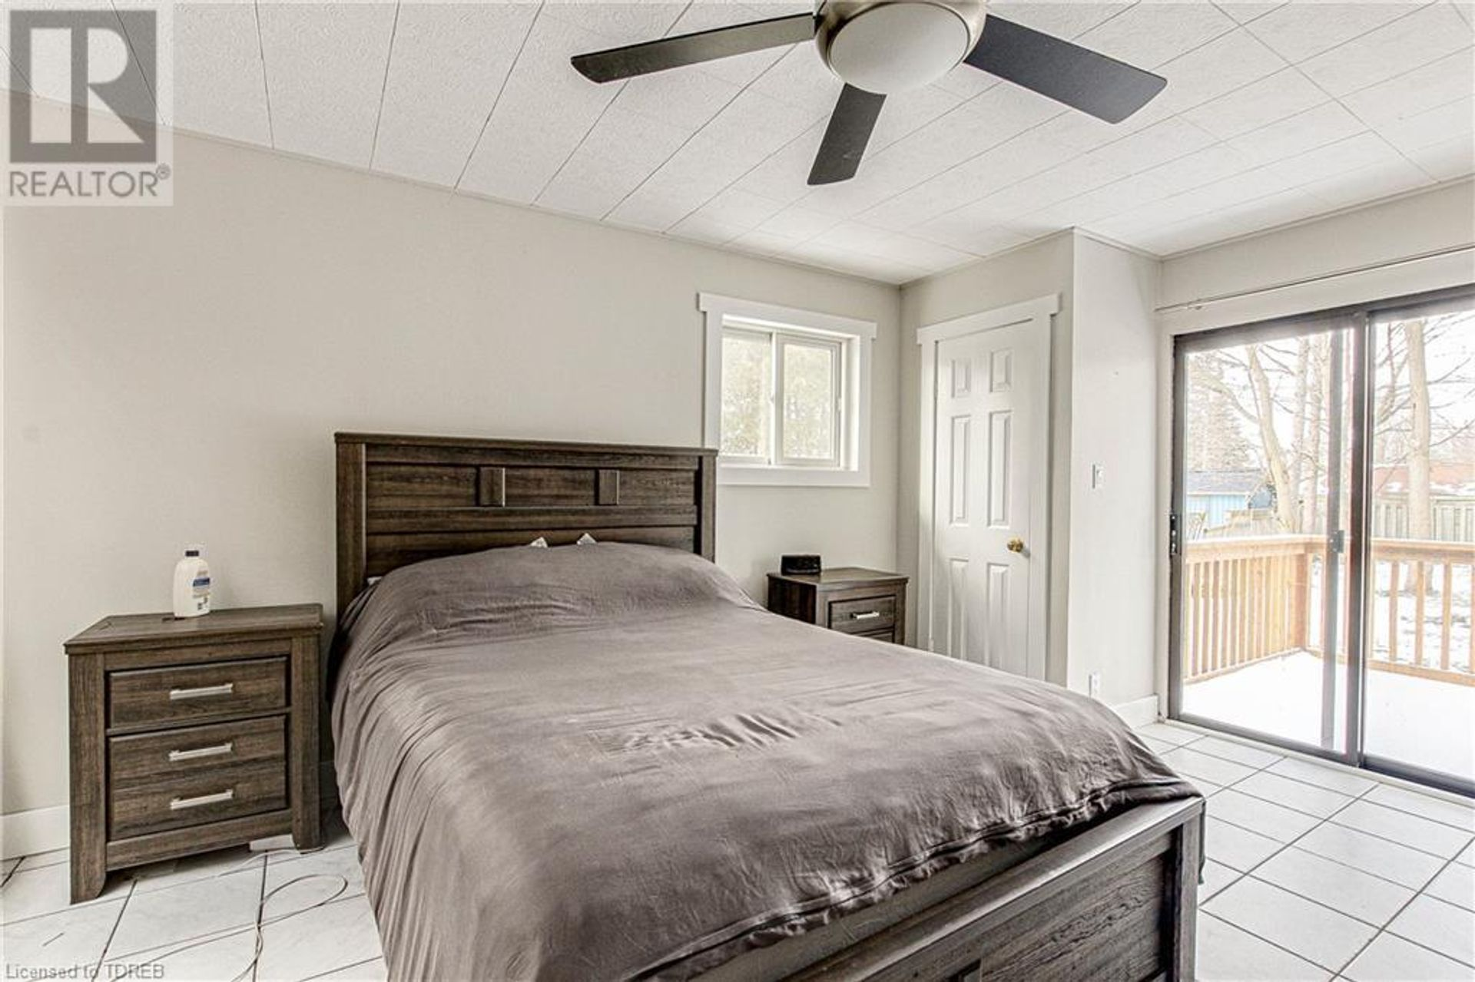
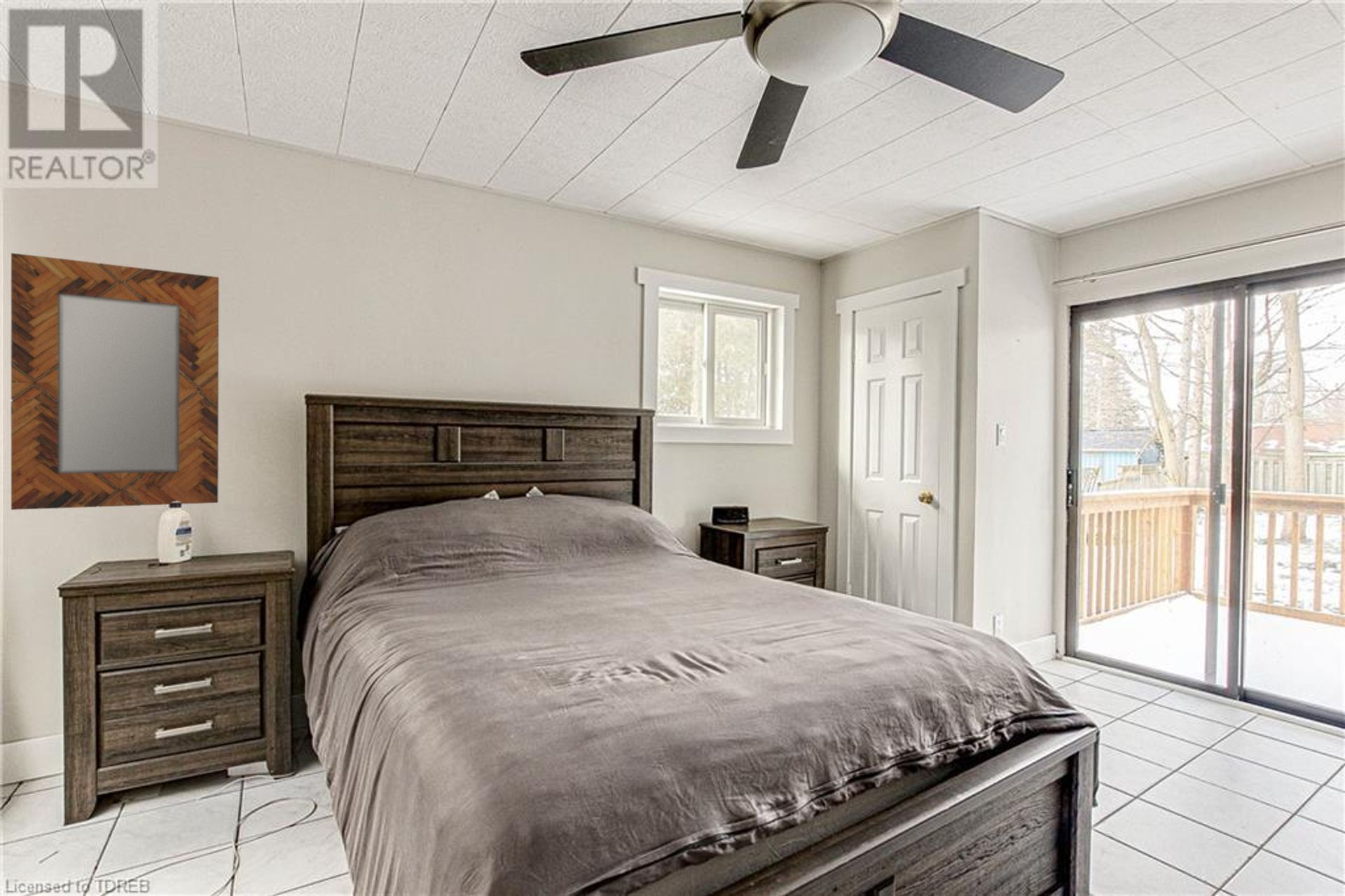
+ home mirror [11,252,219,511]
